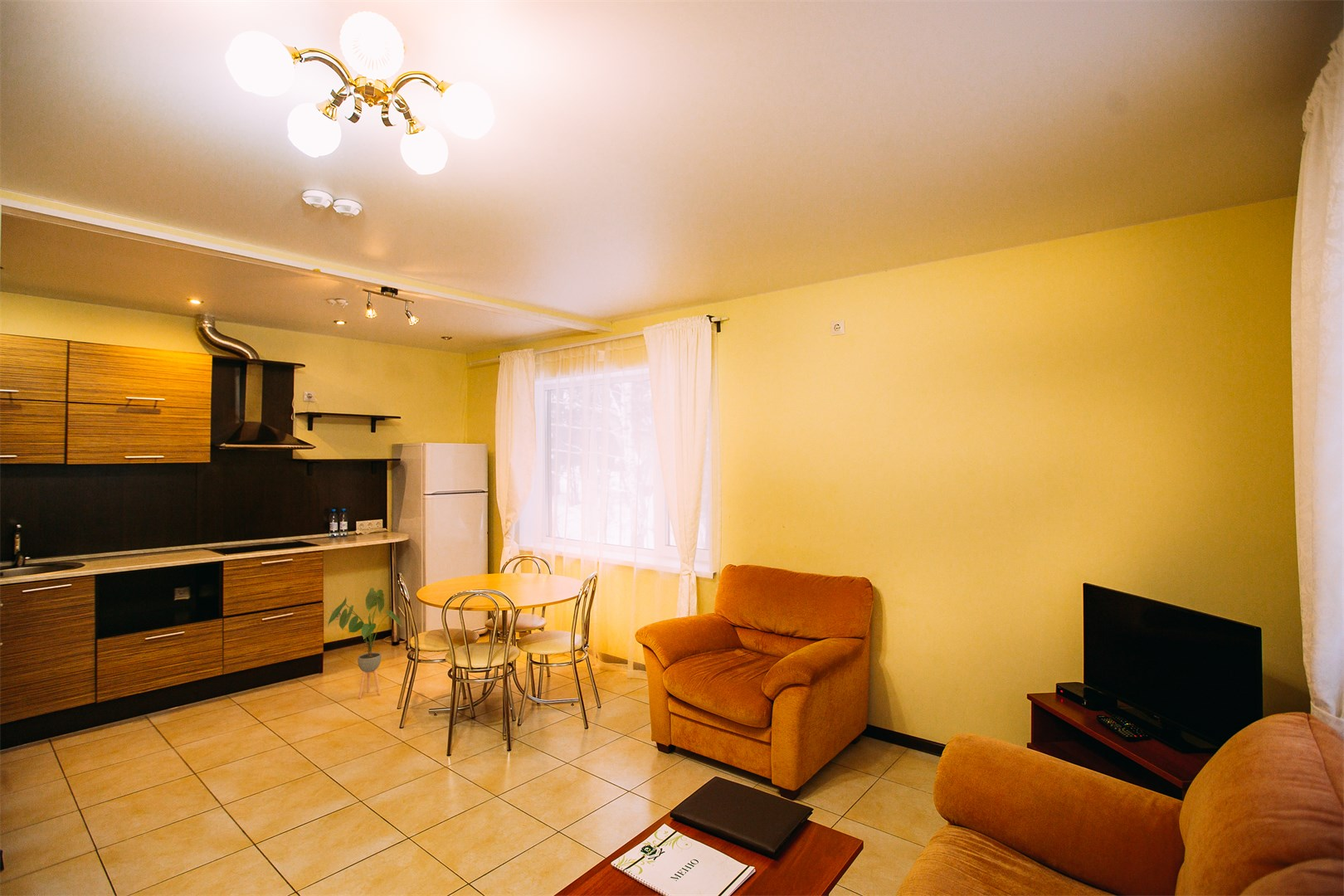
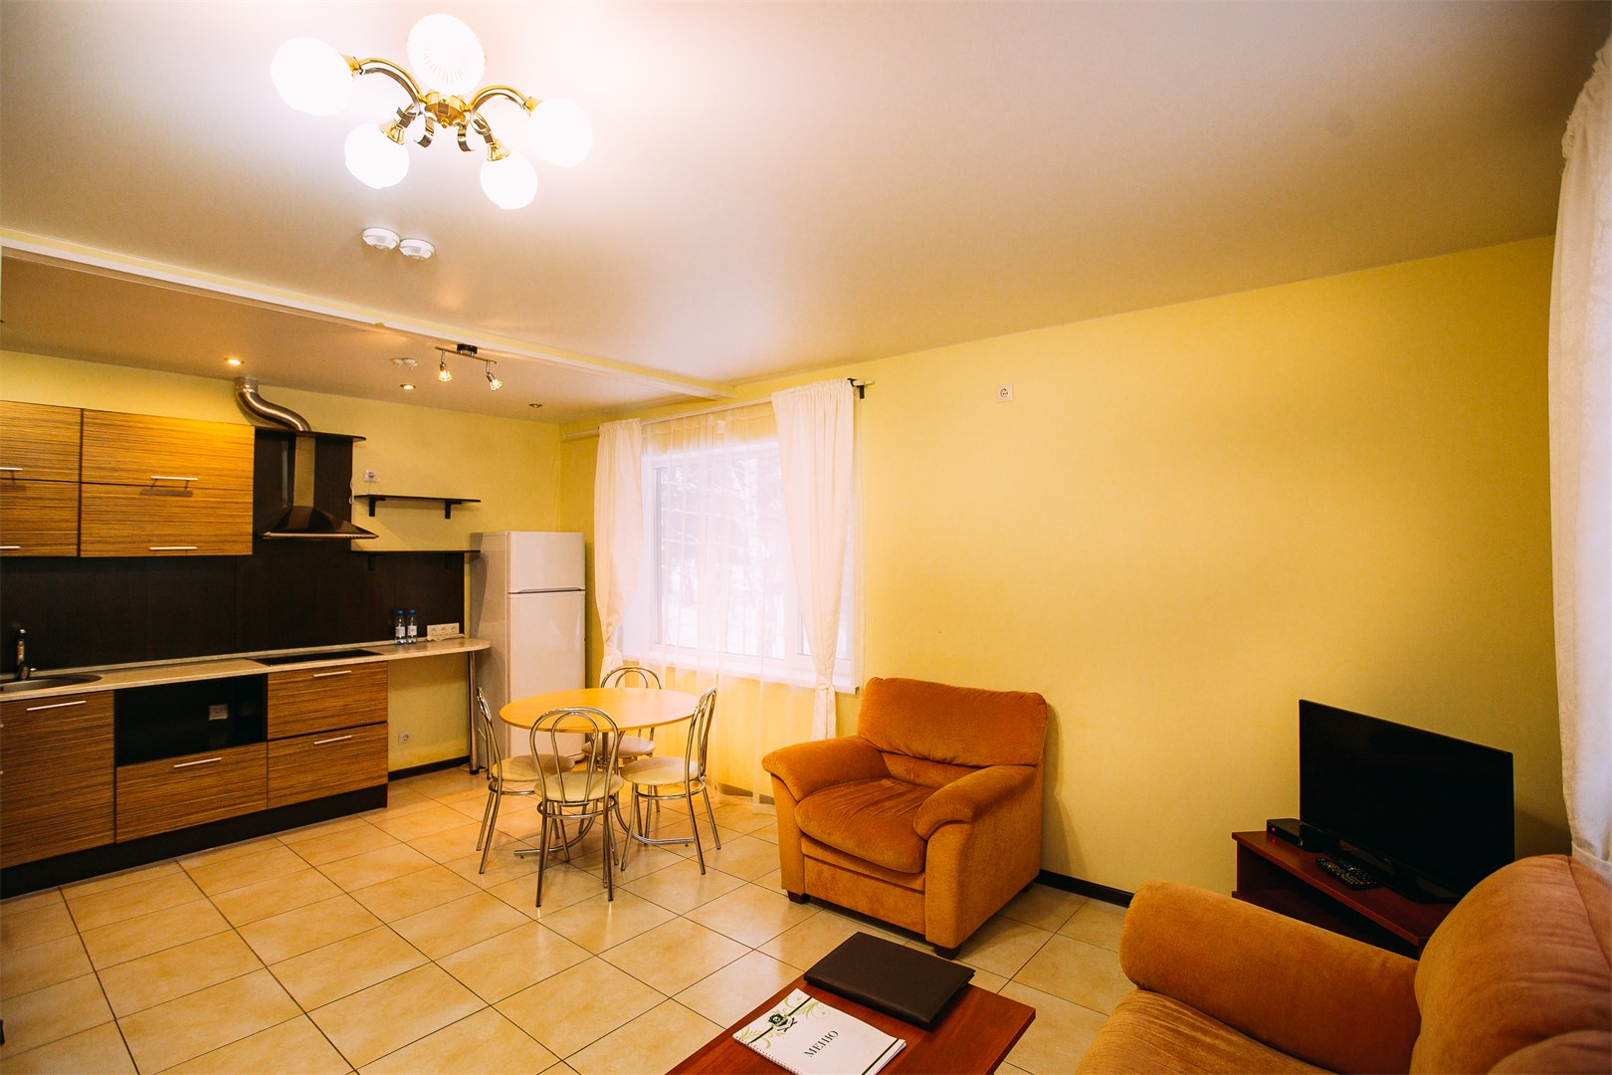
- house plant [327,587,402,699]
